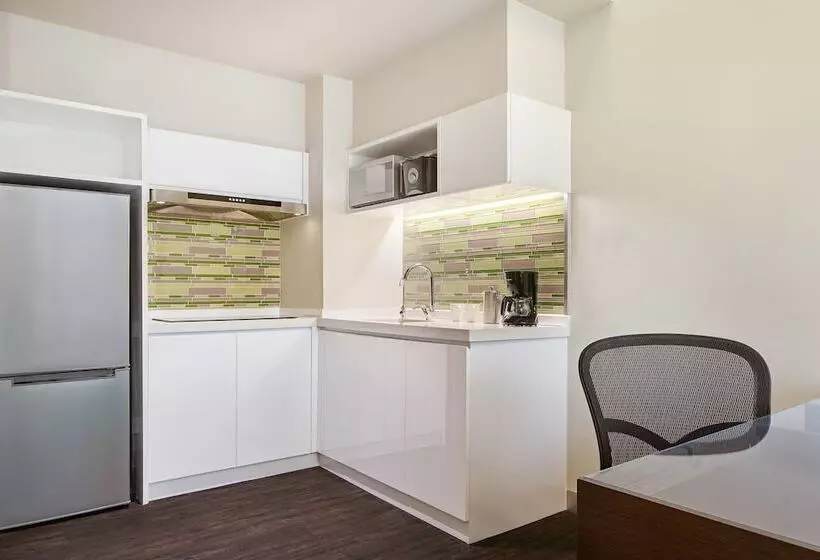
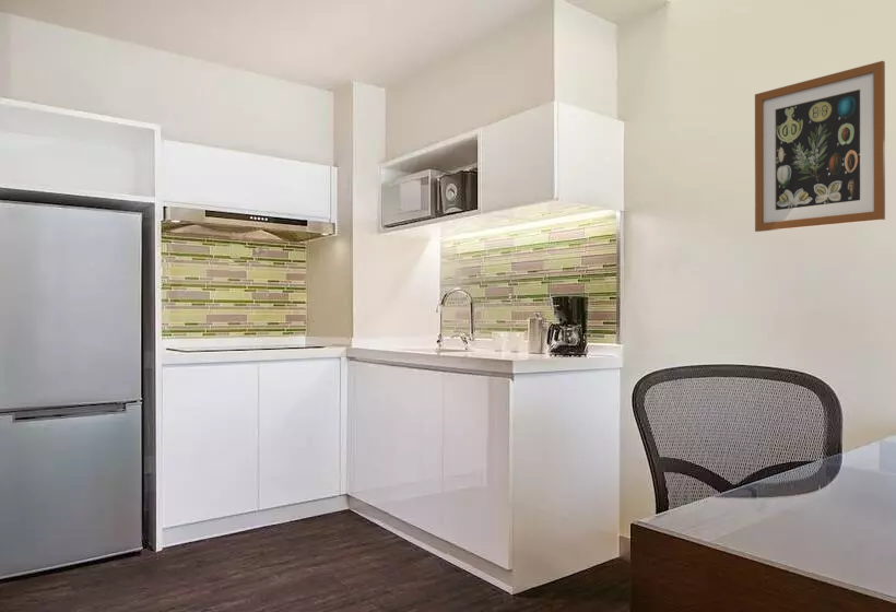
+ wall art [754,60,886,233]
